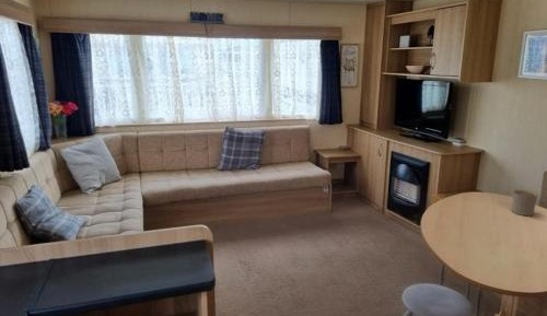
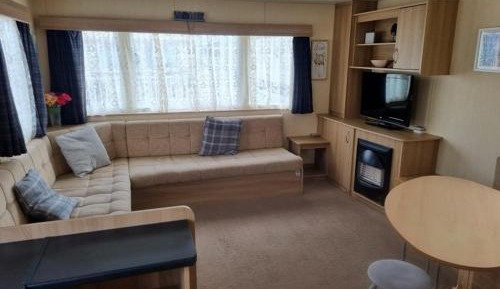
- cup [510,189,539,216]
